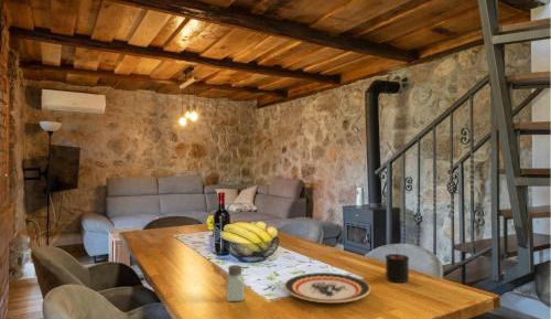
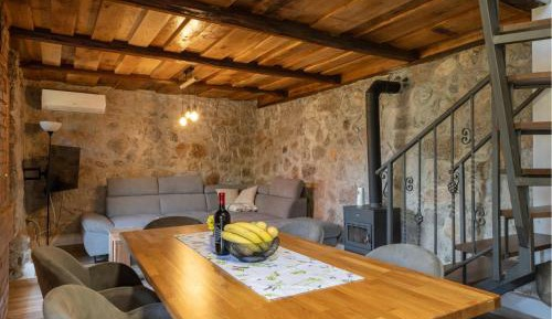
- plate [283,272,371,304]
- candle [383,247,411,284]
- saltshaker [225,264,245,302]
